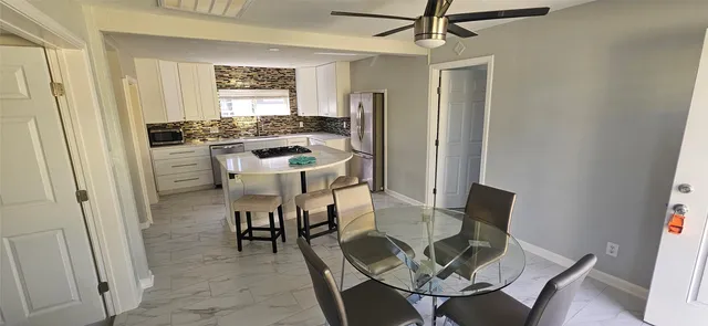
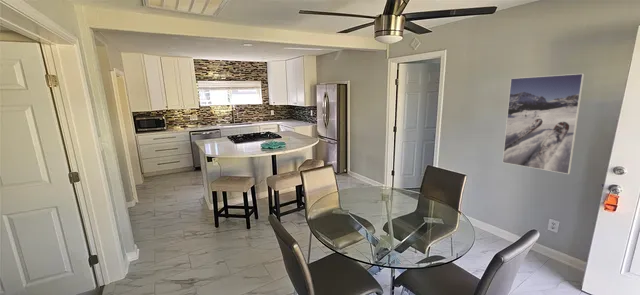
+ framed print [502,73,585,175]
